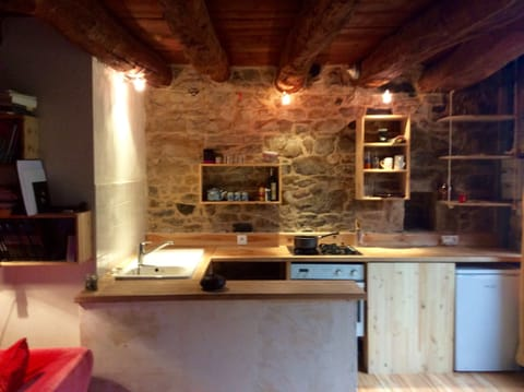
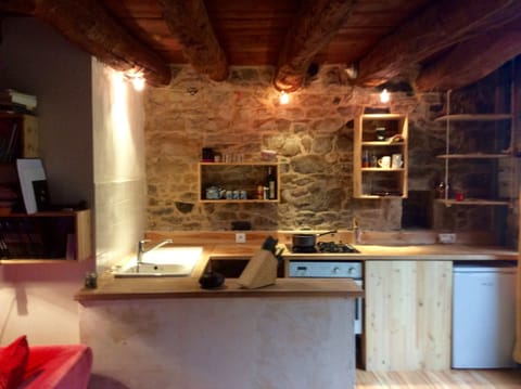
+ knife block [236,234,287,290]
